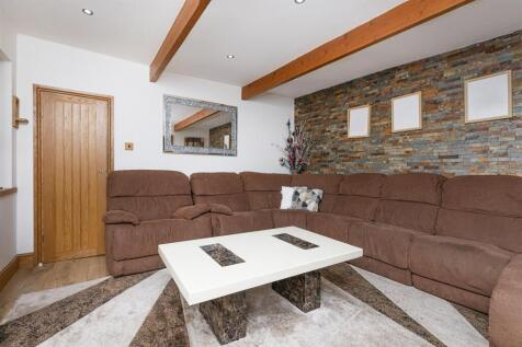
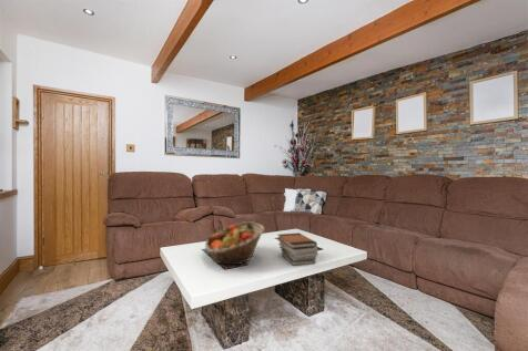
+ fruit basket [204,220,265,266]
+ book stack [276,231,318,267]
